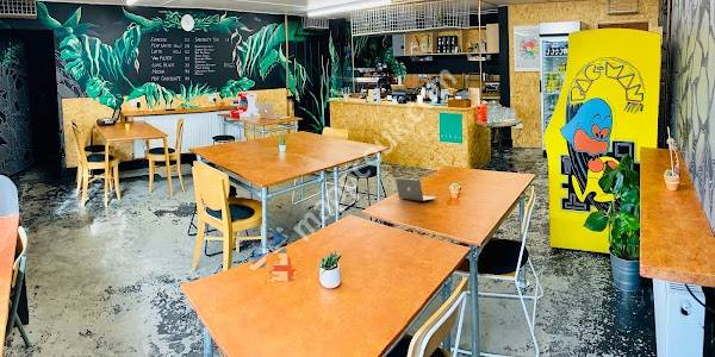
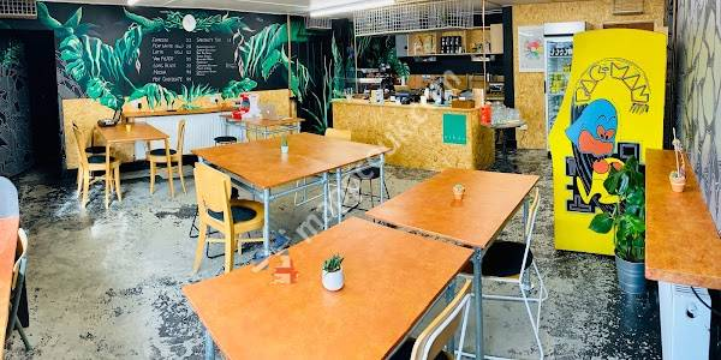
- laptop [394,177,439,202]
